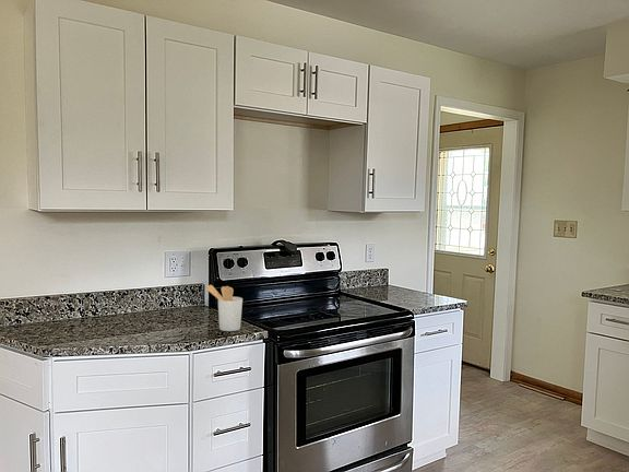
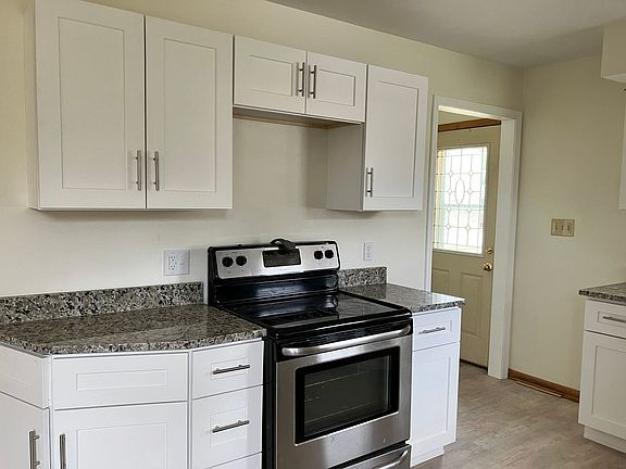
- utensil holder [204,284,244,332]
